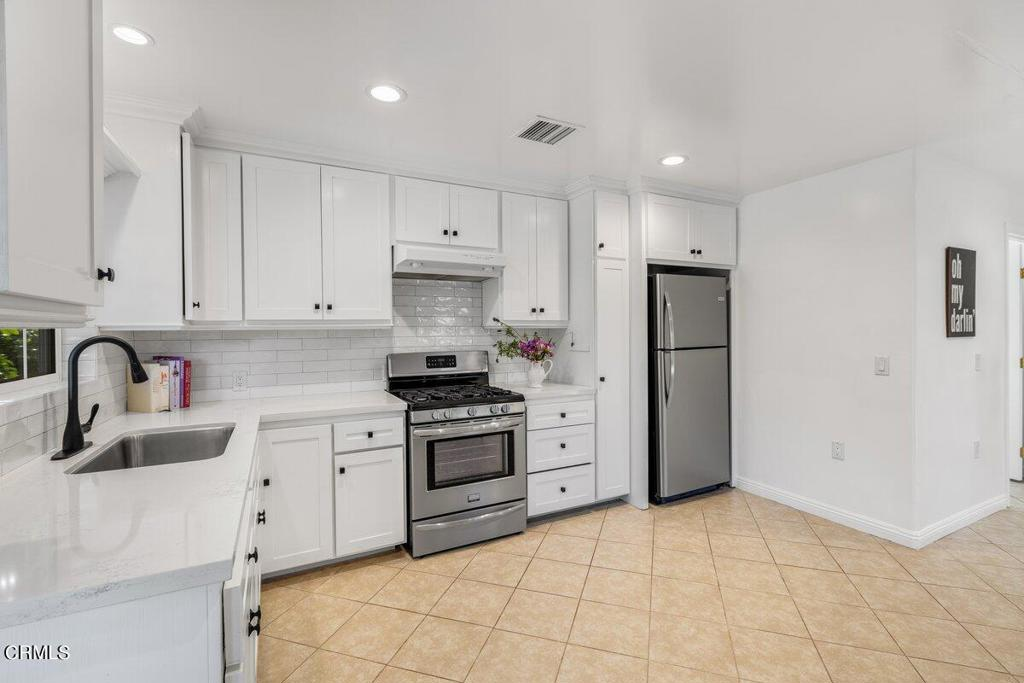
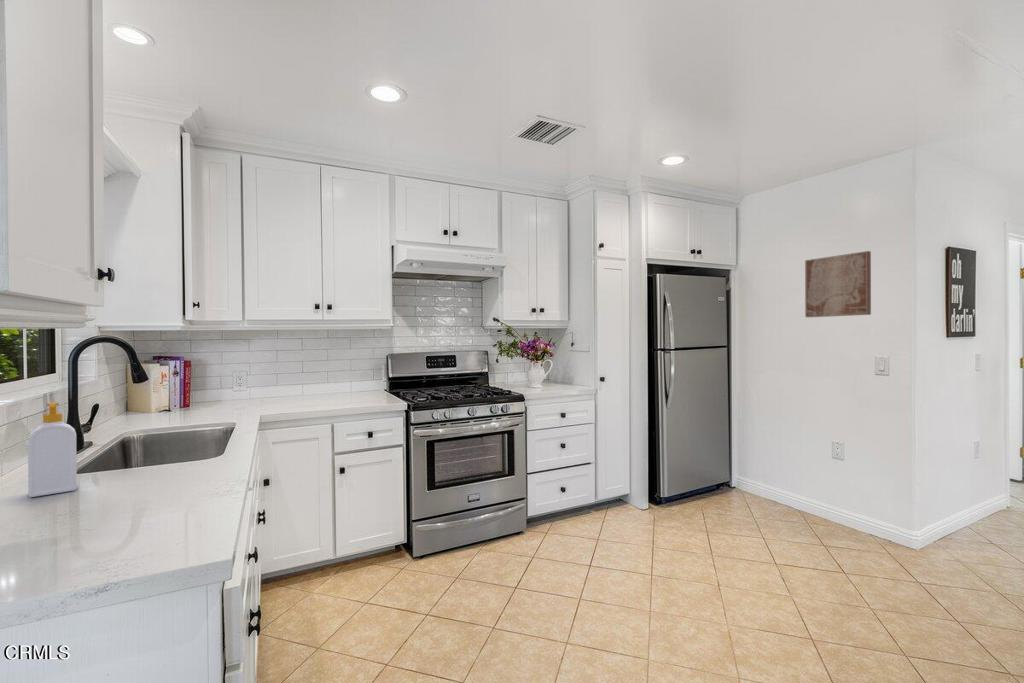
+ wall art [804,250,872,318]
+ soap bottle [27,402,78,498]
